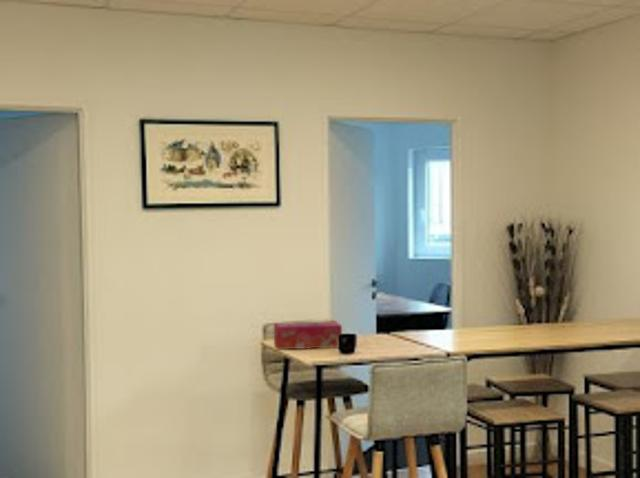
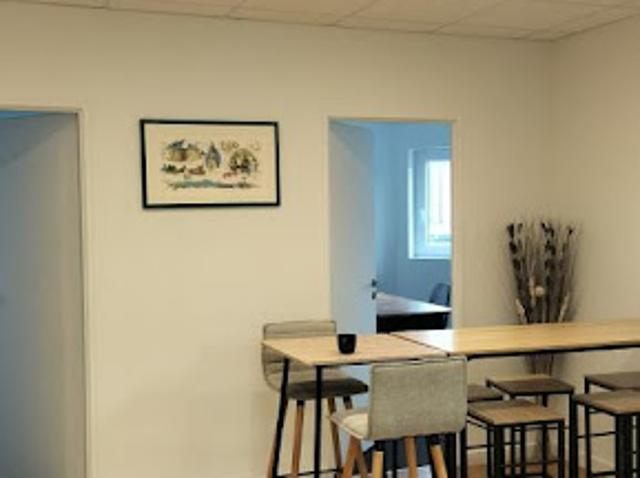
- tissue box [273,320,343,351]
